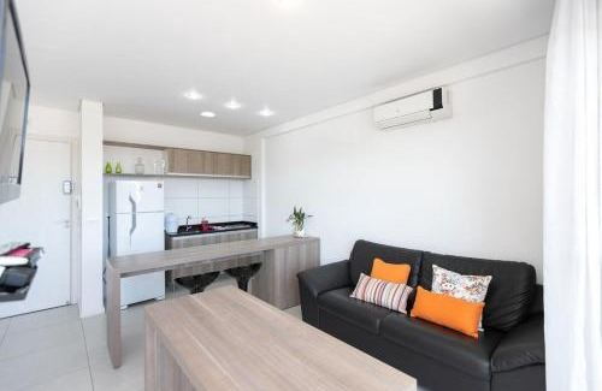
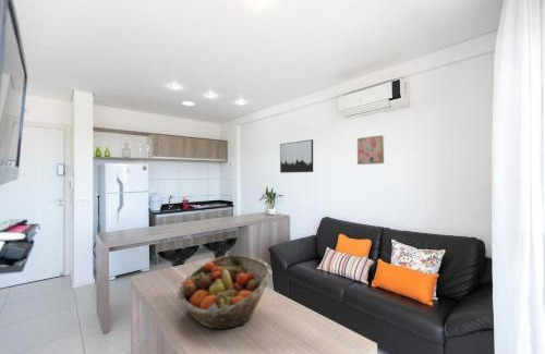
+ wall art [279,138,314,174]
+ fruit basket [177,254,274,330]
+ wall art [356,134,385,166]
